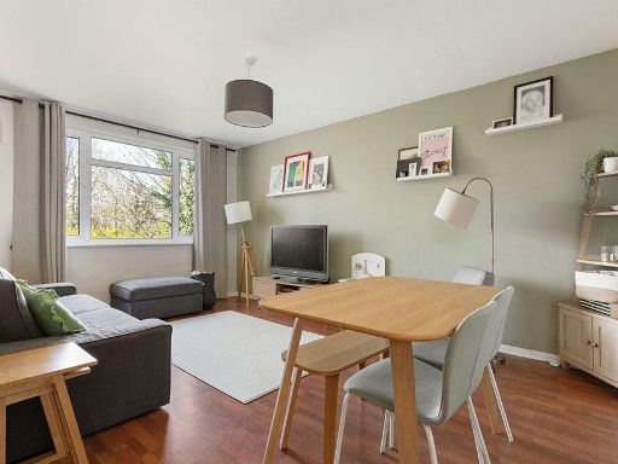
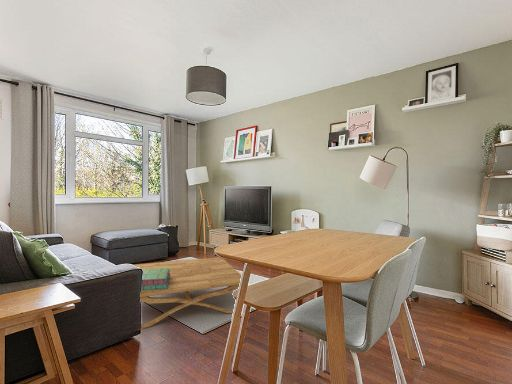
+ stack of books [141,268,170,291]
+ coffee table [133,256,242,330]
